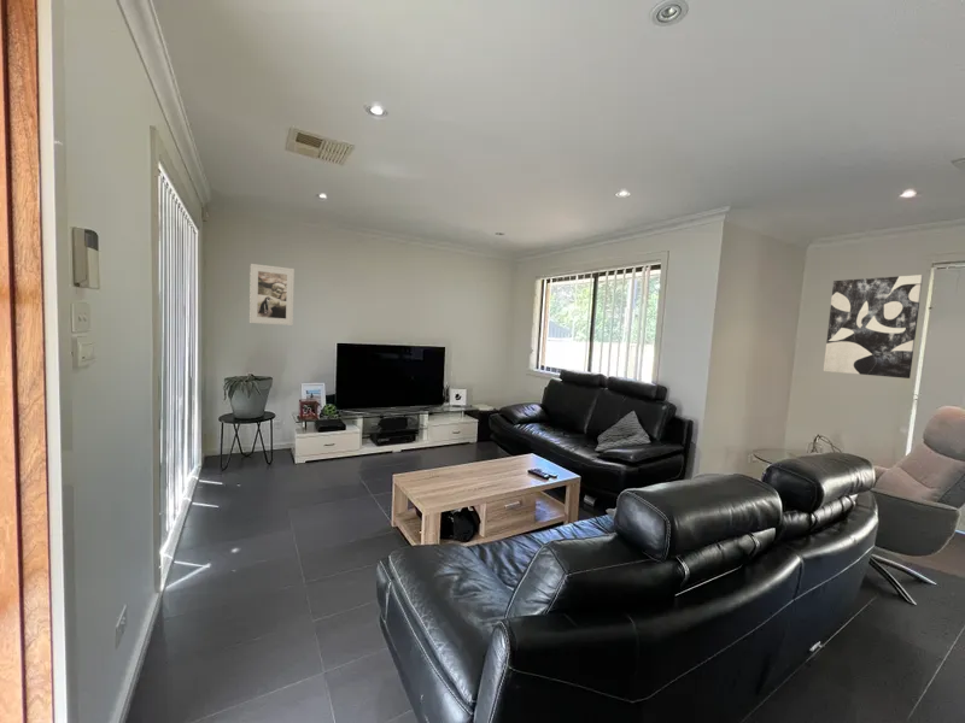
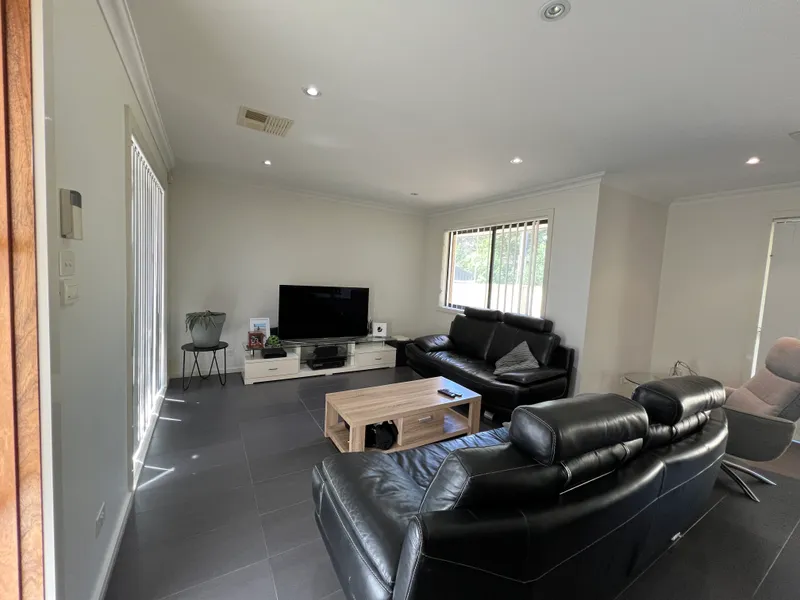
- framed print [248,263,296,327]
- wall art [823,274,924,380]
